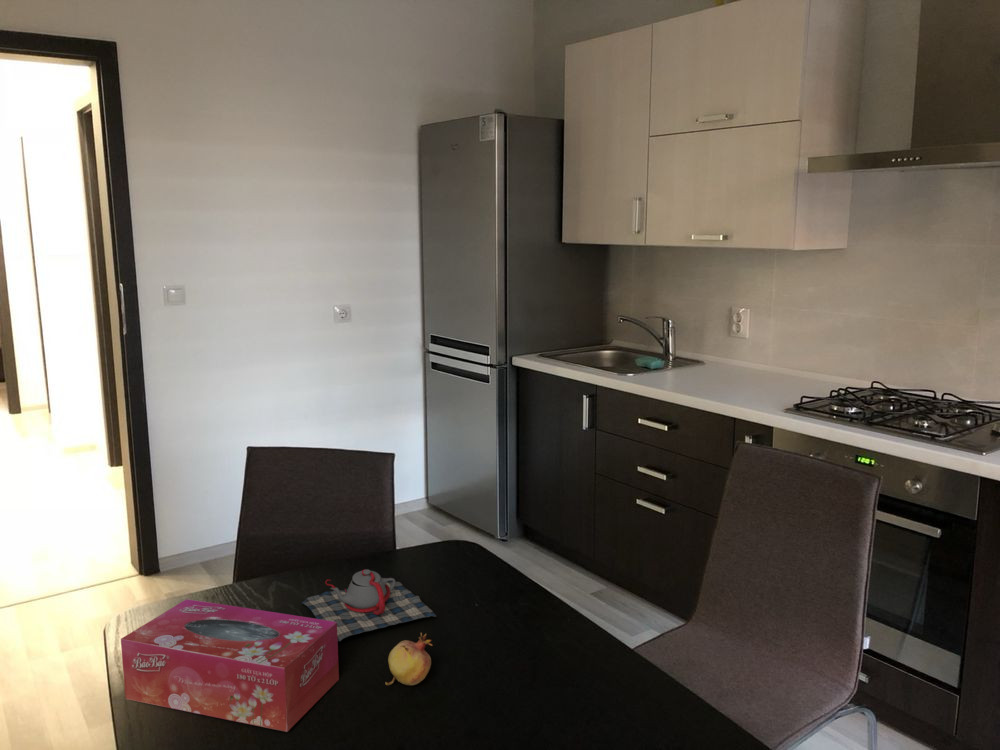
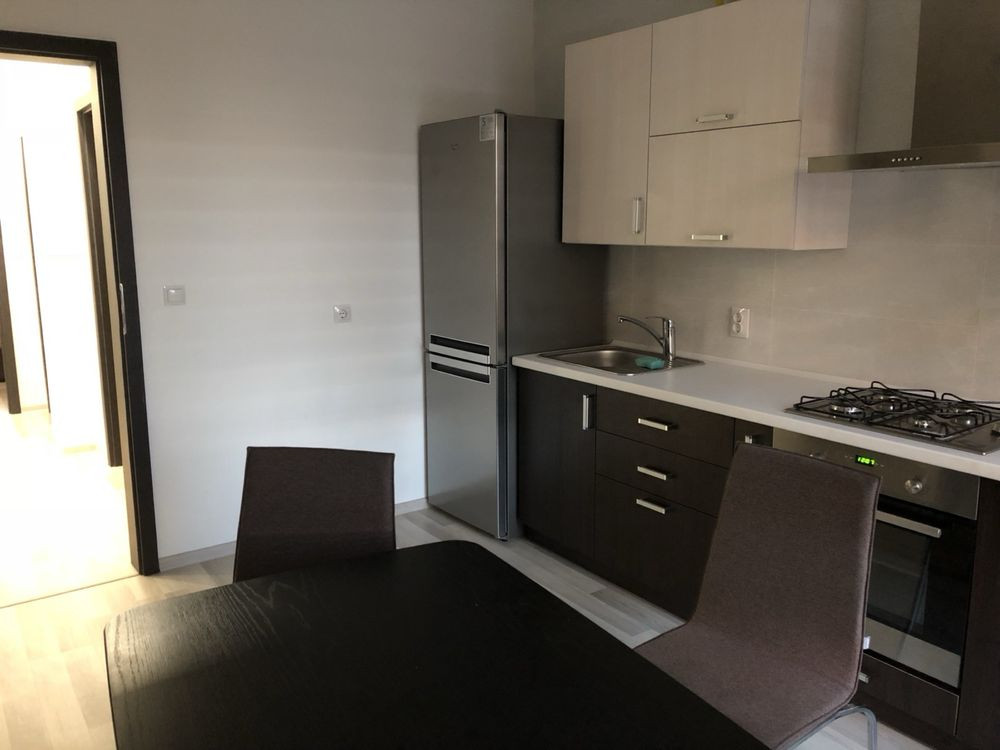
- tissue box [120,598,340,733]
- fruit [384,632,433,686]
- teapot [301,568,438,642]
